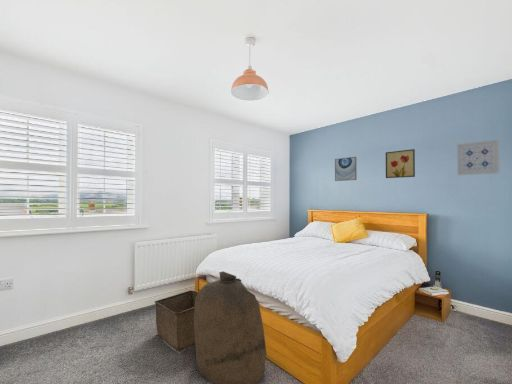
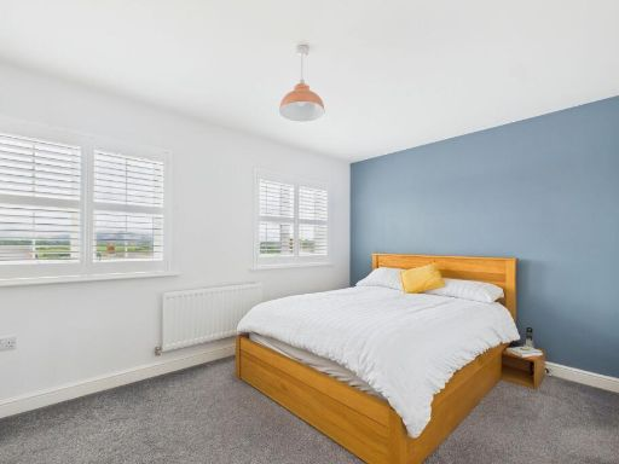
- bag [194,270,267,384]
- wall art [334,156,358,182]
- wall art [456,138,500,176]
- wall art [385,148,416,179]
- storage bin [154,290,199,352]
